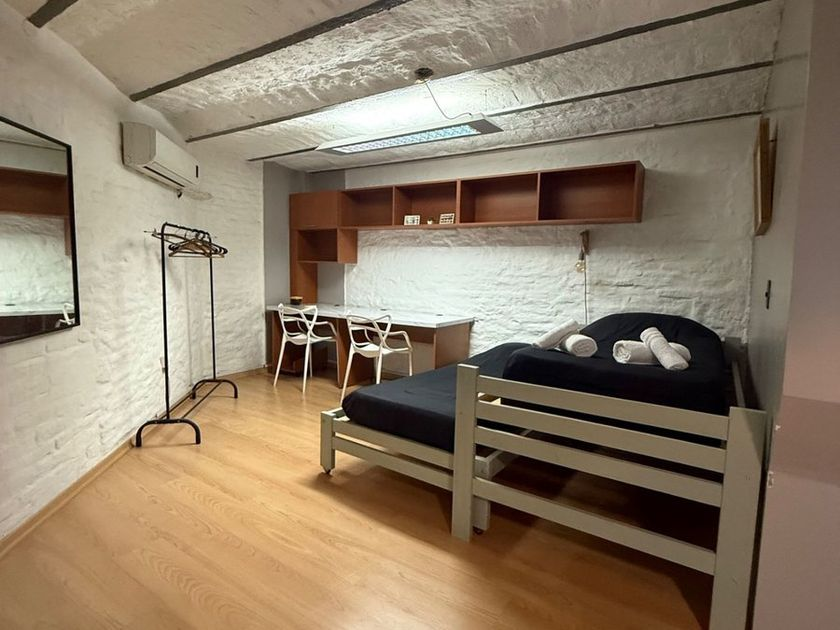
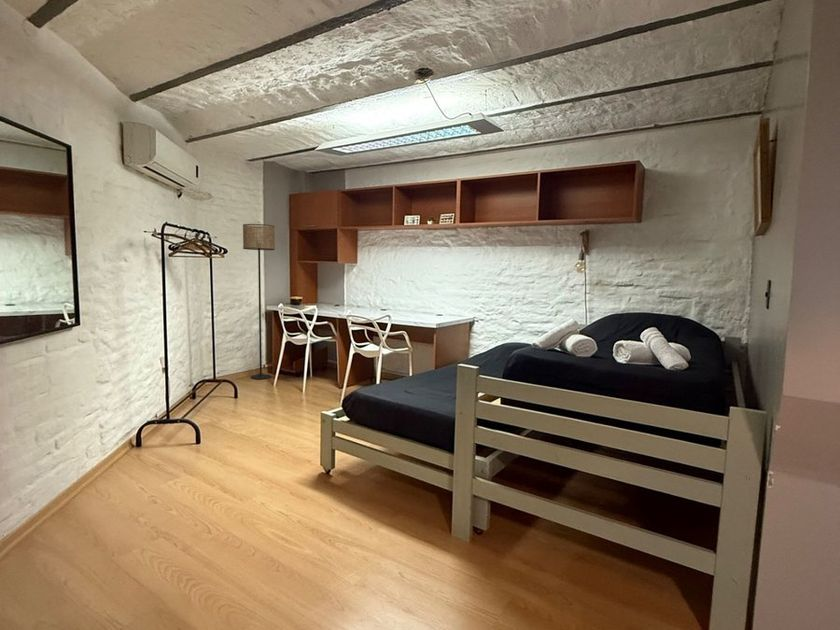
+ floor lamp [242,223,276,380]
